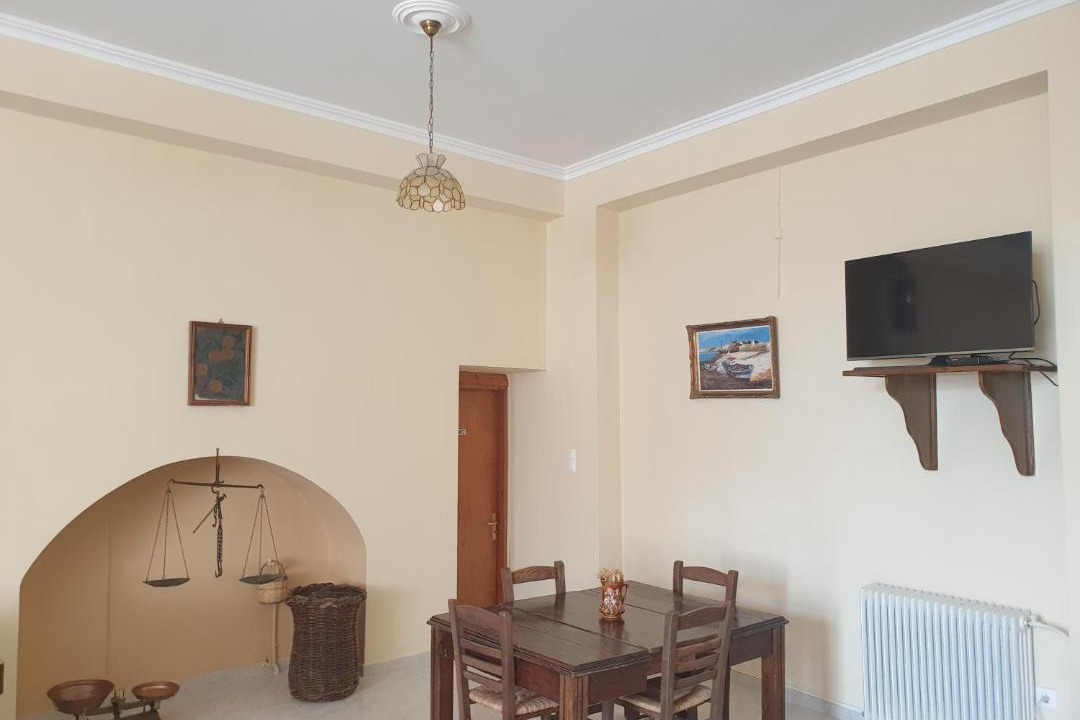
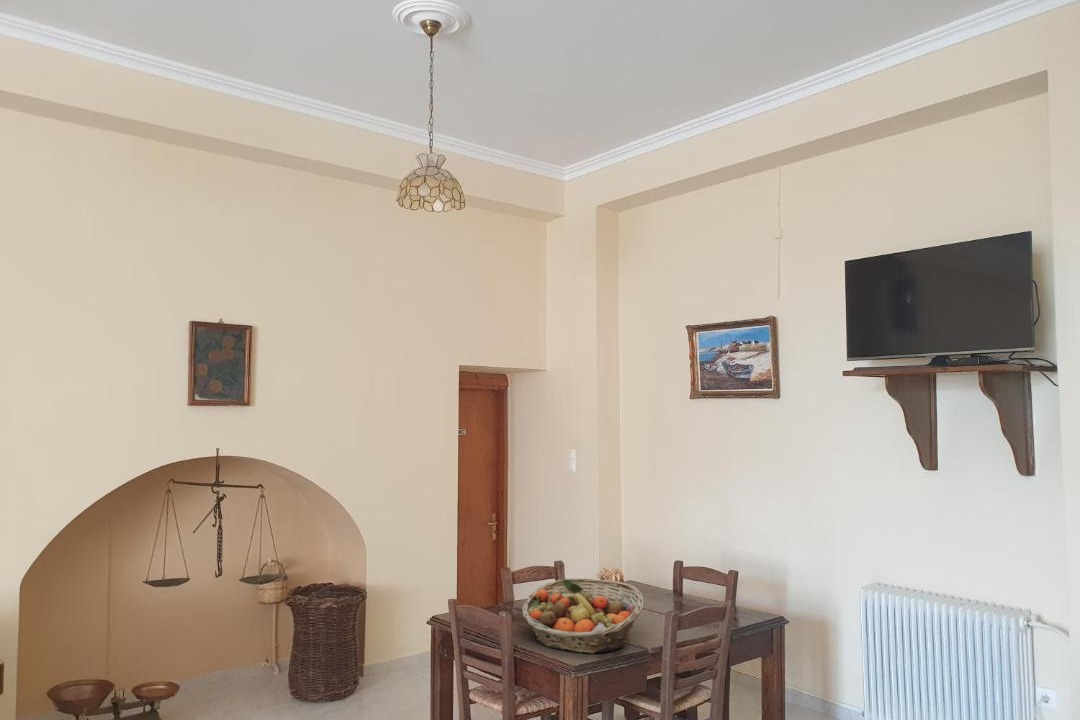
+ fruit basket [521,577,645,654]
